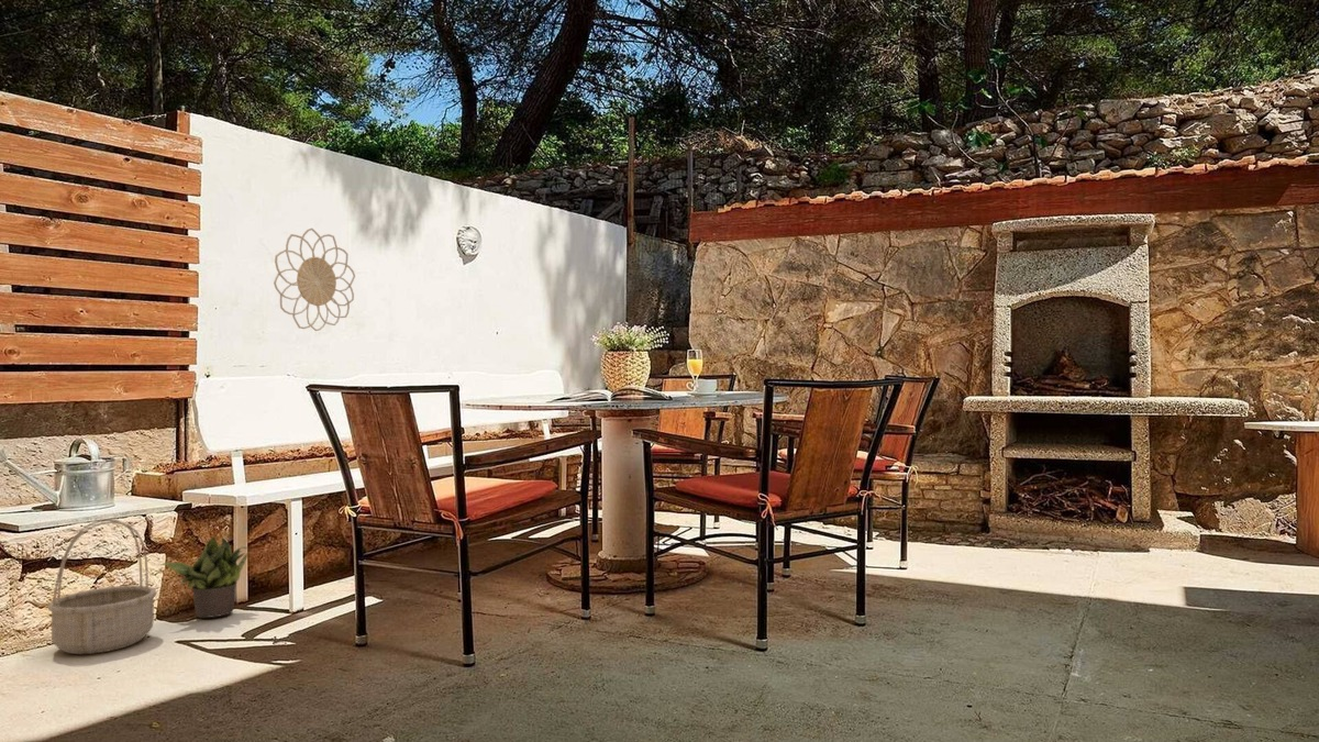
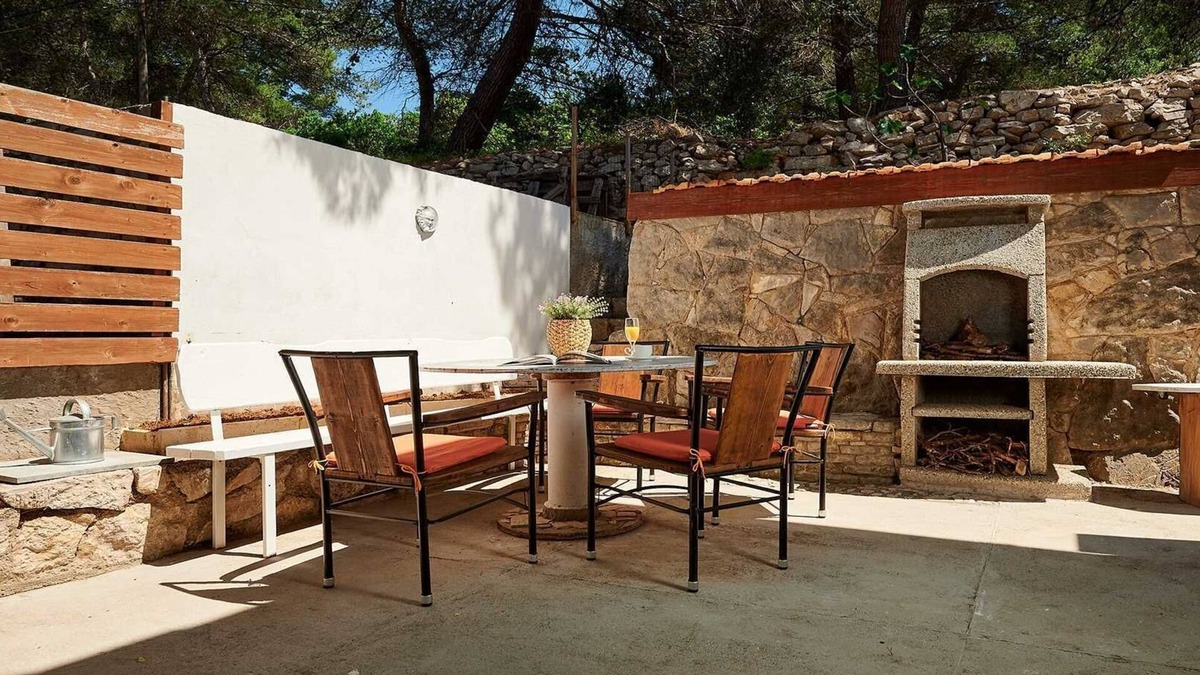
- basket [47,518,158,655]
- decorative wall piece [273,228,356,332]
- potted plant [160,535,251,619]
